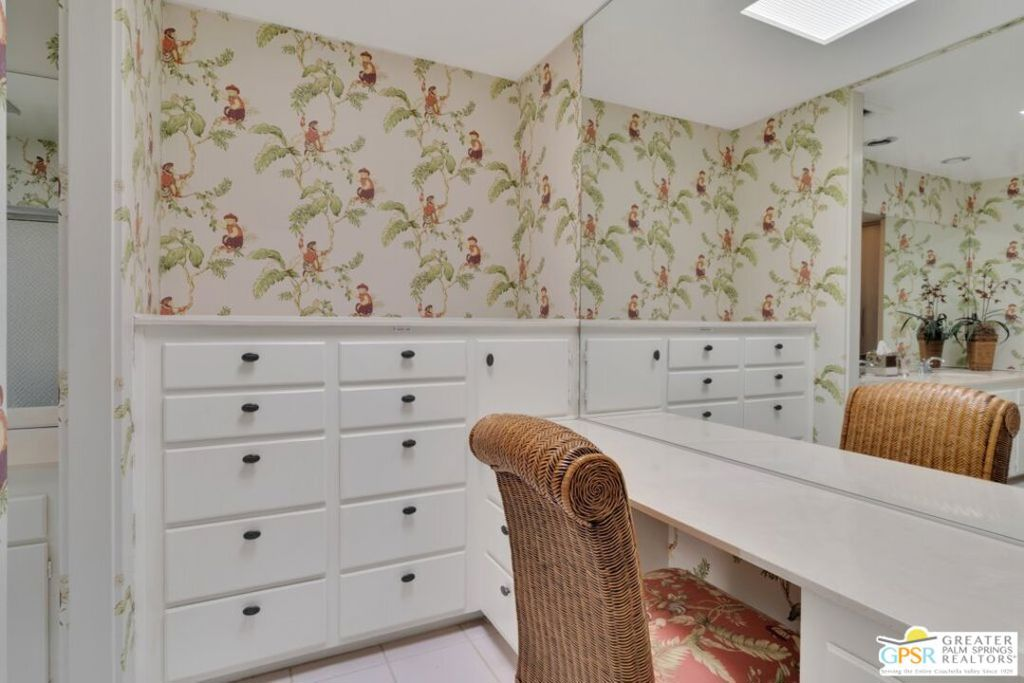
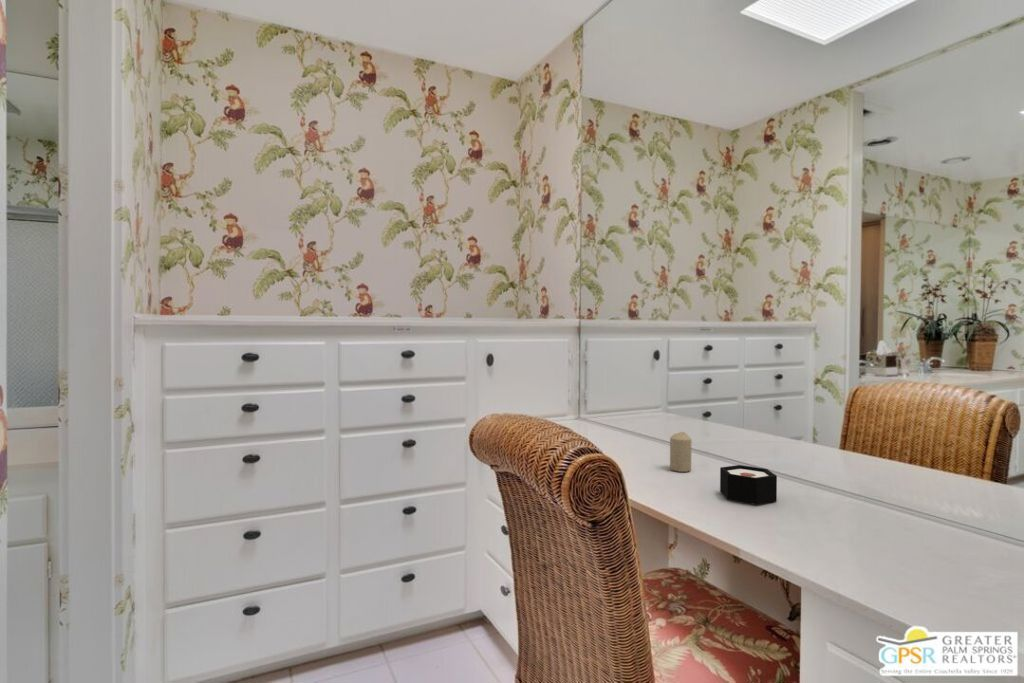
+ candle [669,431,692,473]
+ jewelry box [719,464,778,506]
